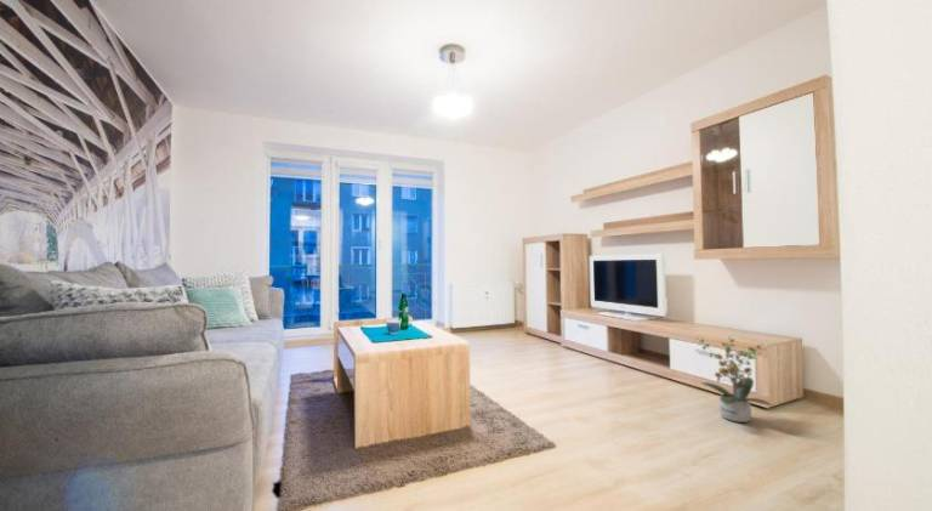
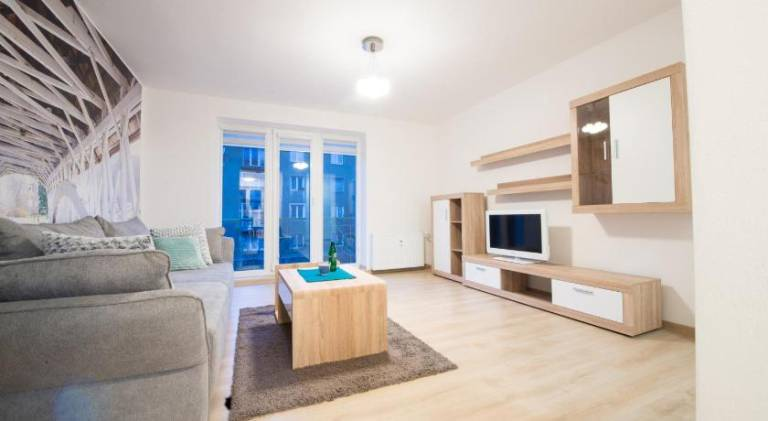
- potted plant [694,336,773,424]
